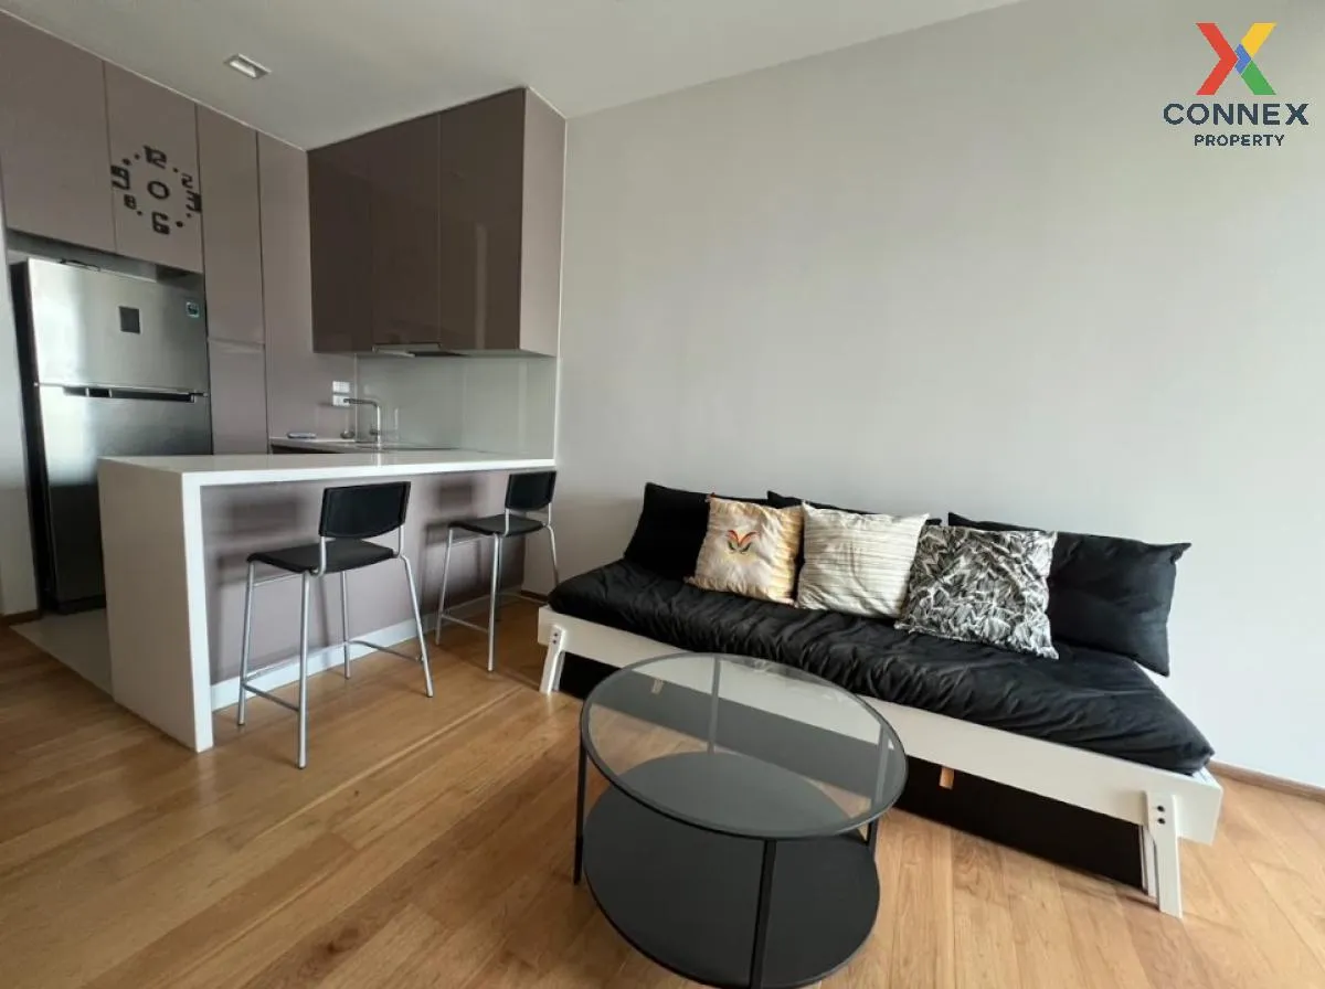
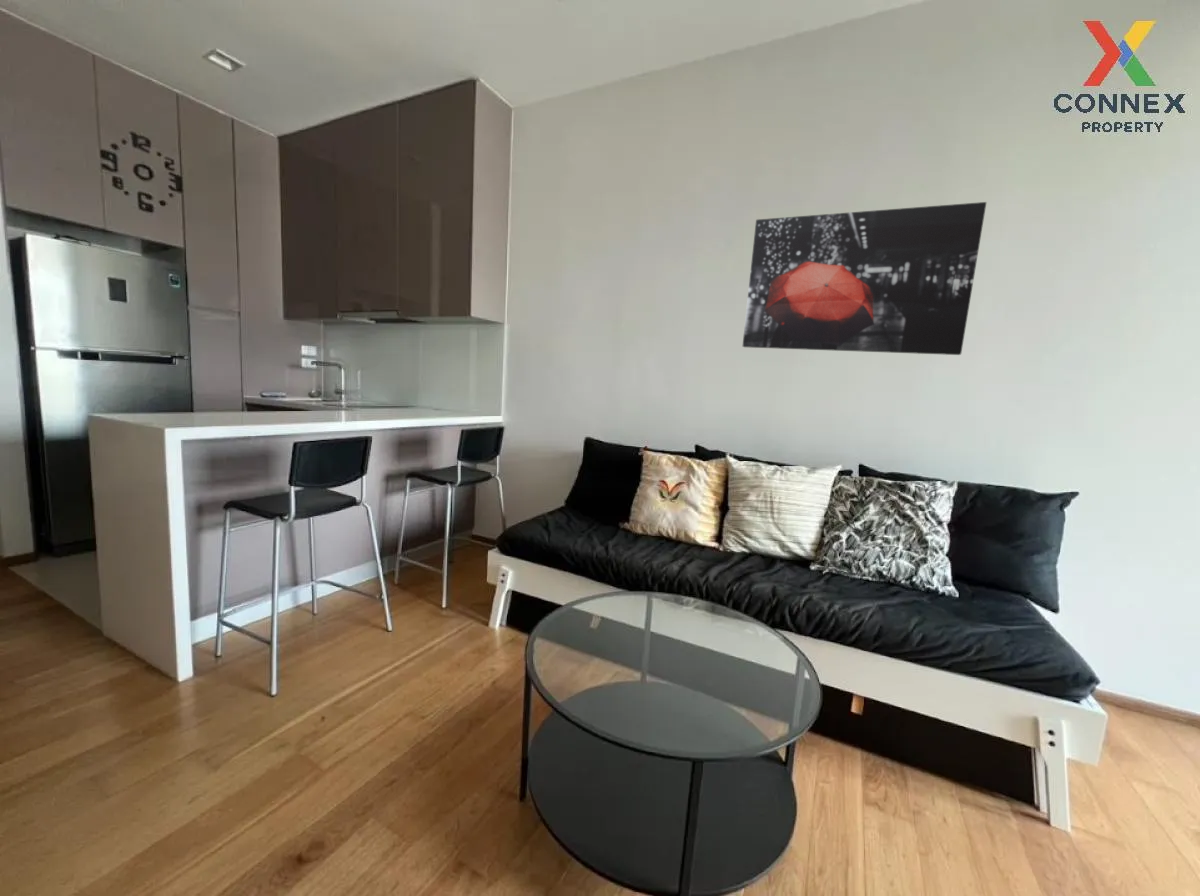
+ wall art [742,201,987,356]
